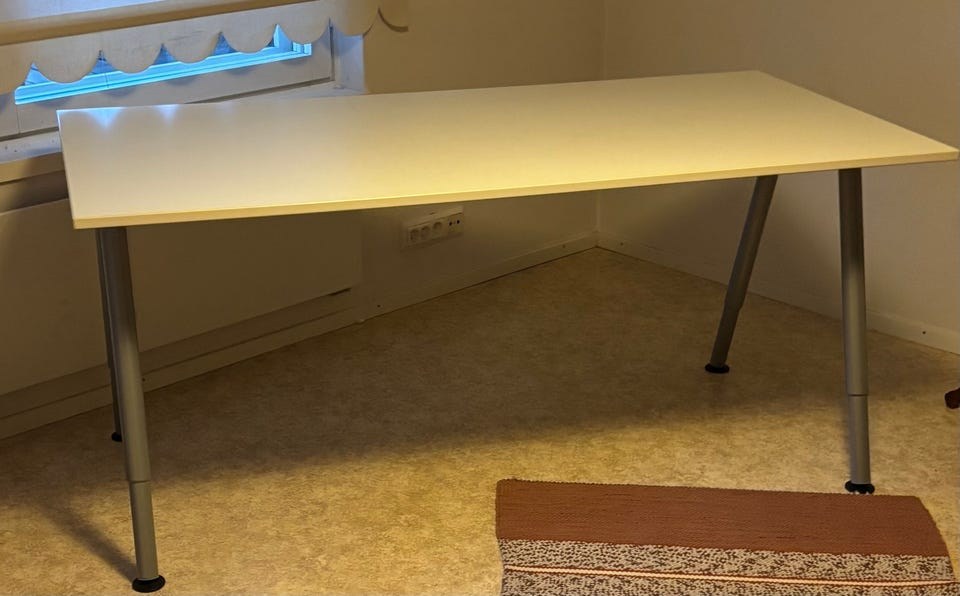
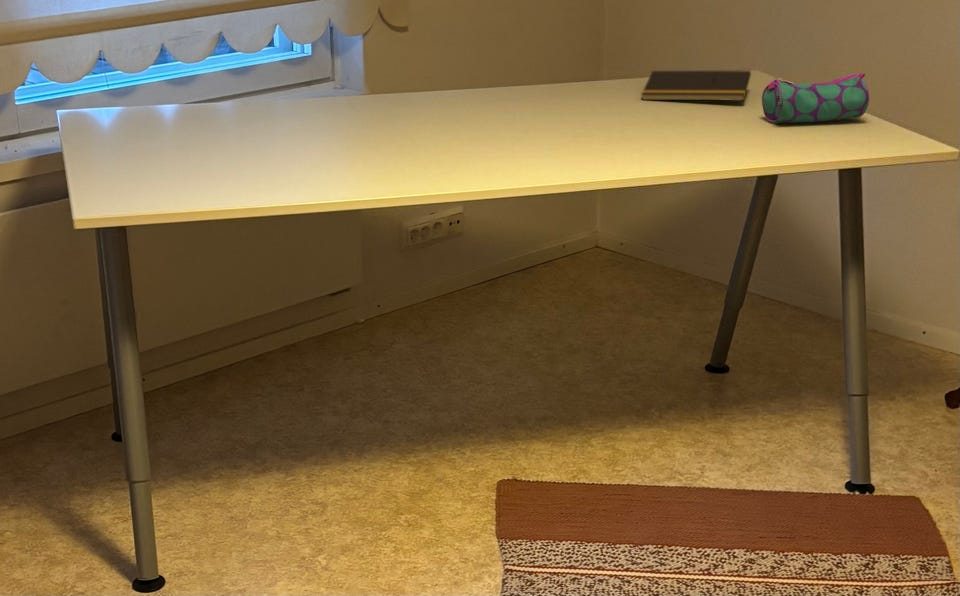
+ notepad [640,70,752,102]
+ pencil case [761,72,870,125]
